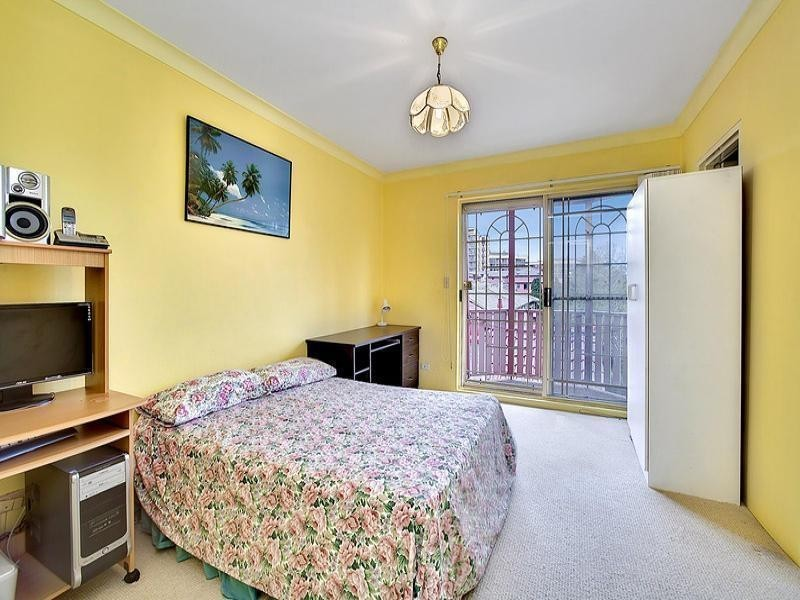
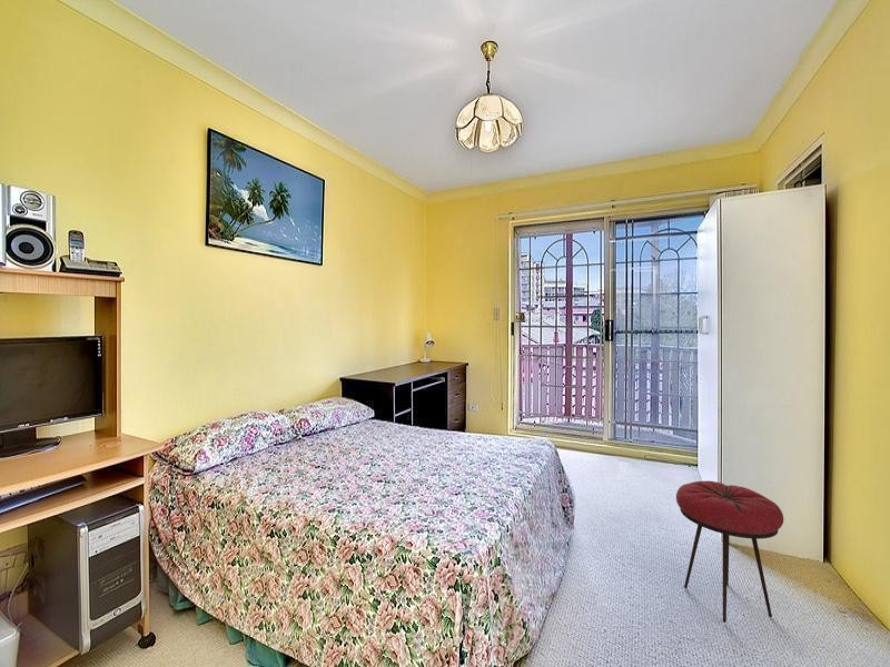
+ stool [675,480,784,624]
